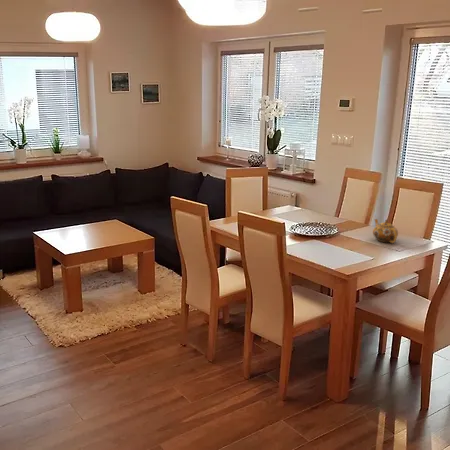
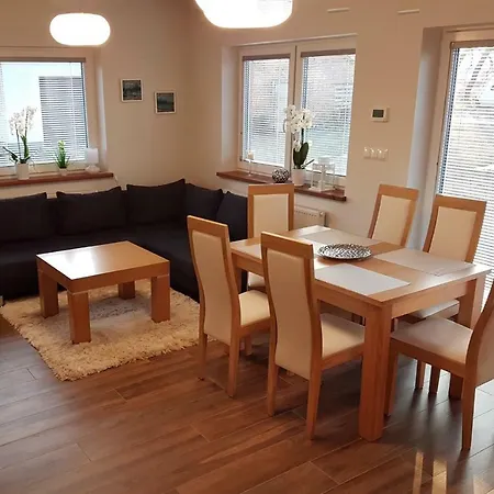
- teapot [372,218,399,244]
